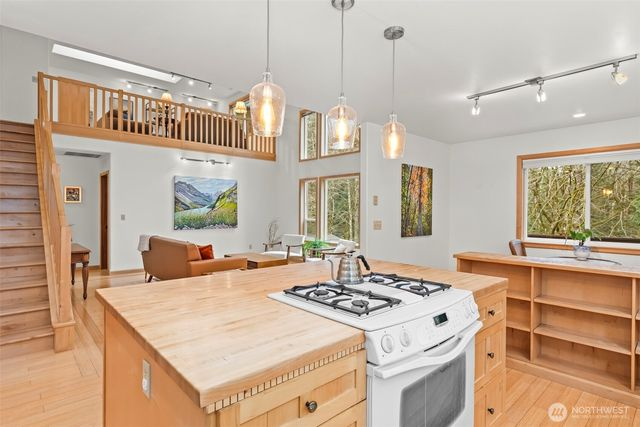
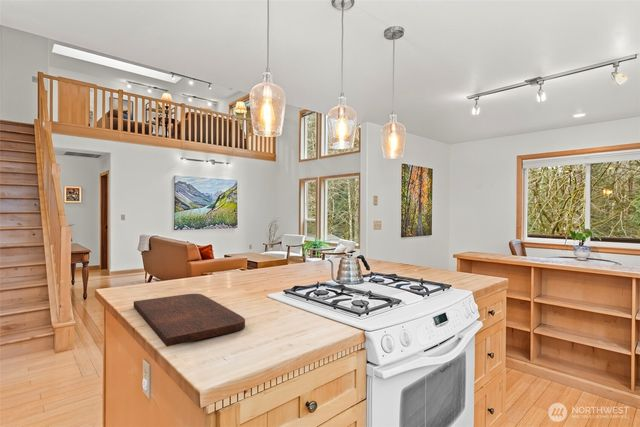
+ cutting board [133,293,246,348]
